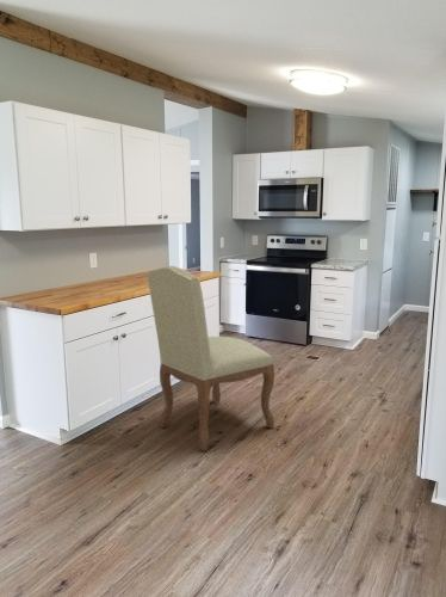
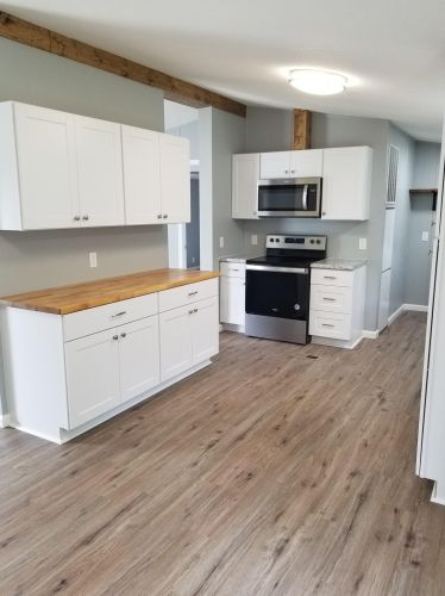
- chair [145,265,275,453]
